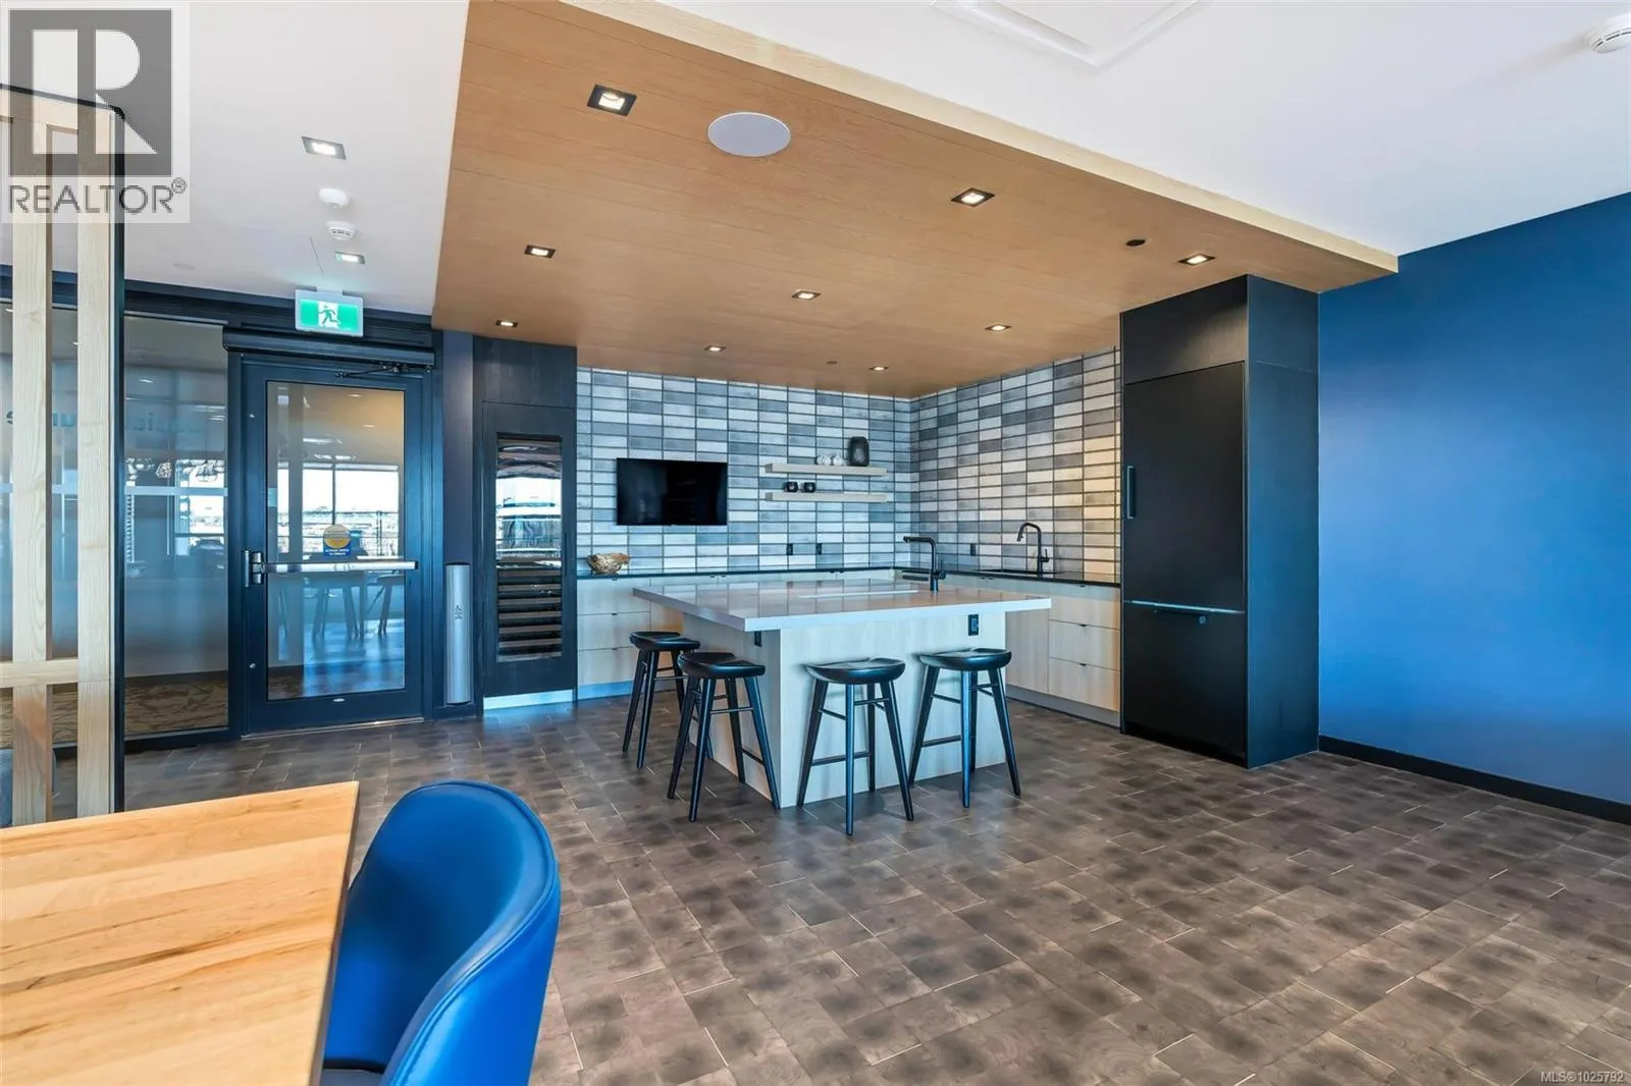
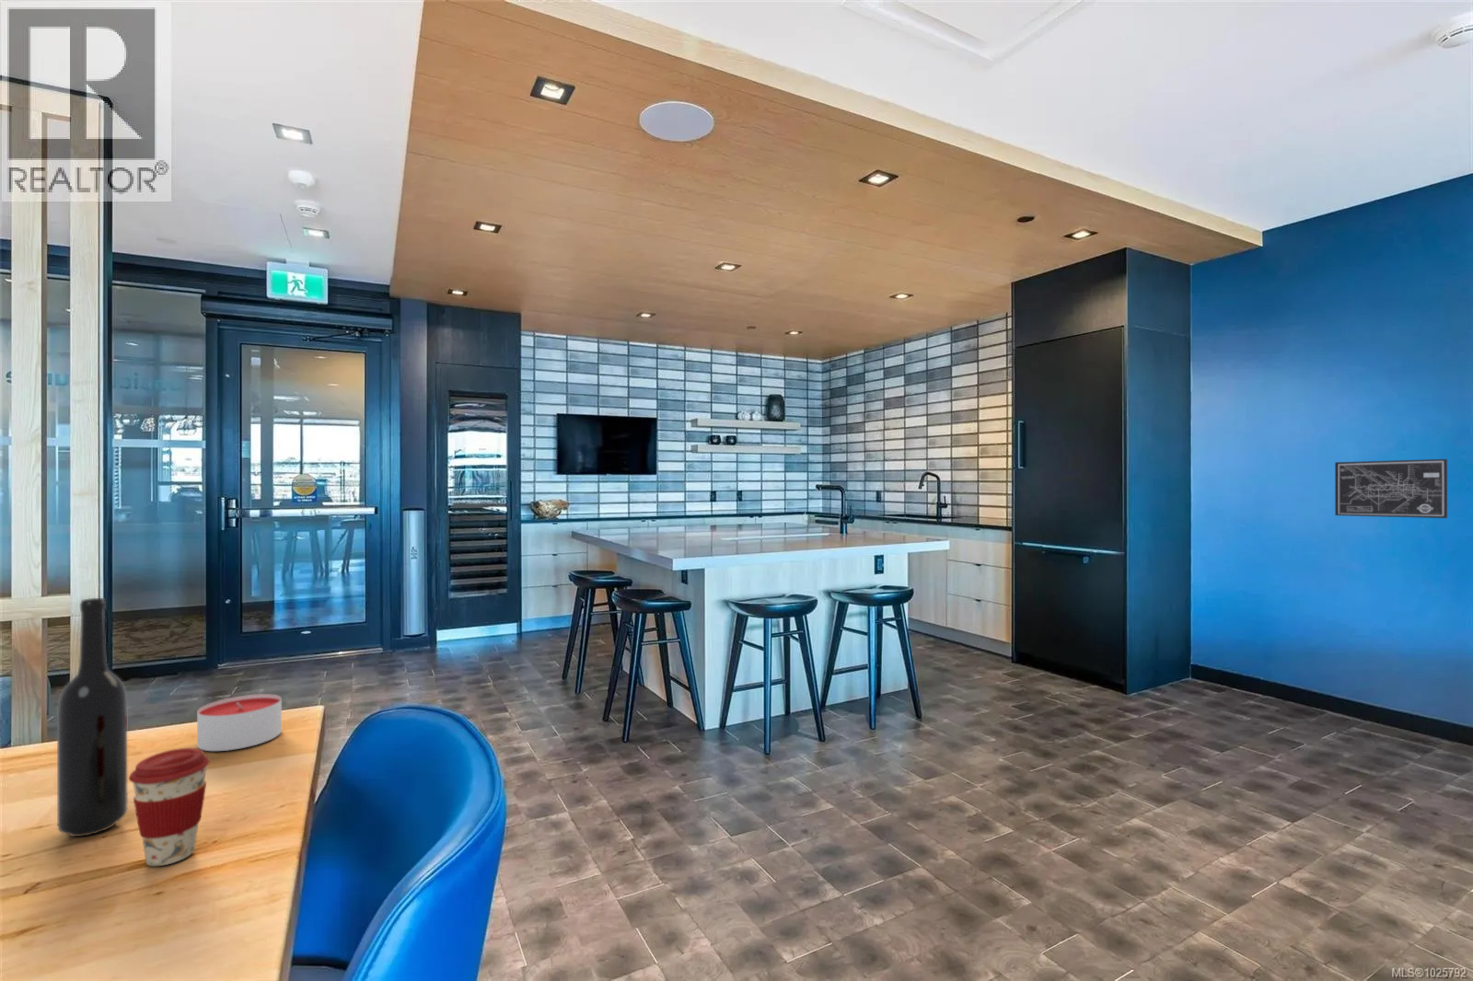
+ bottle [56,598,129,838]
+ candle [196,693,283,752]
+ wall art [1334,459,1448,519]
+ coffee cup [128,748,211,867]
